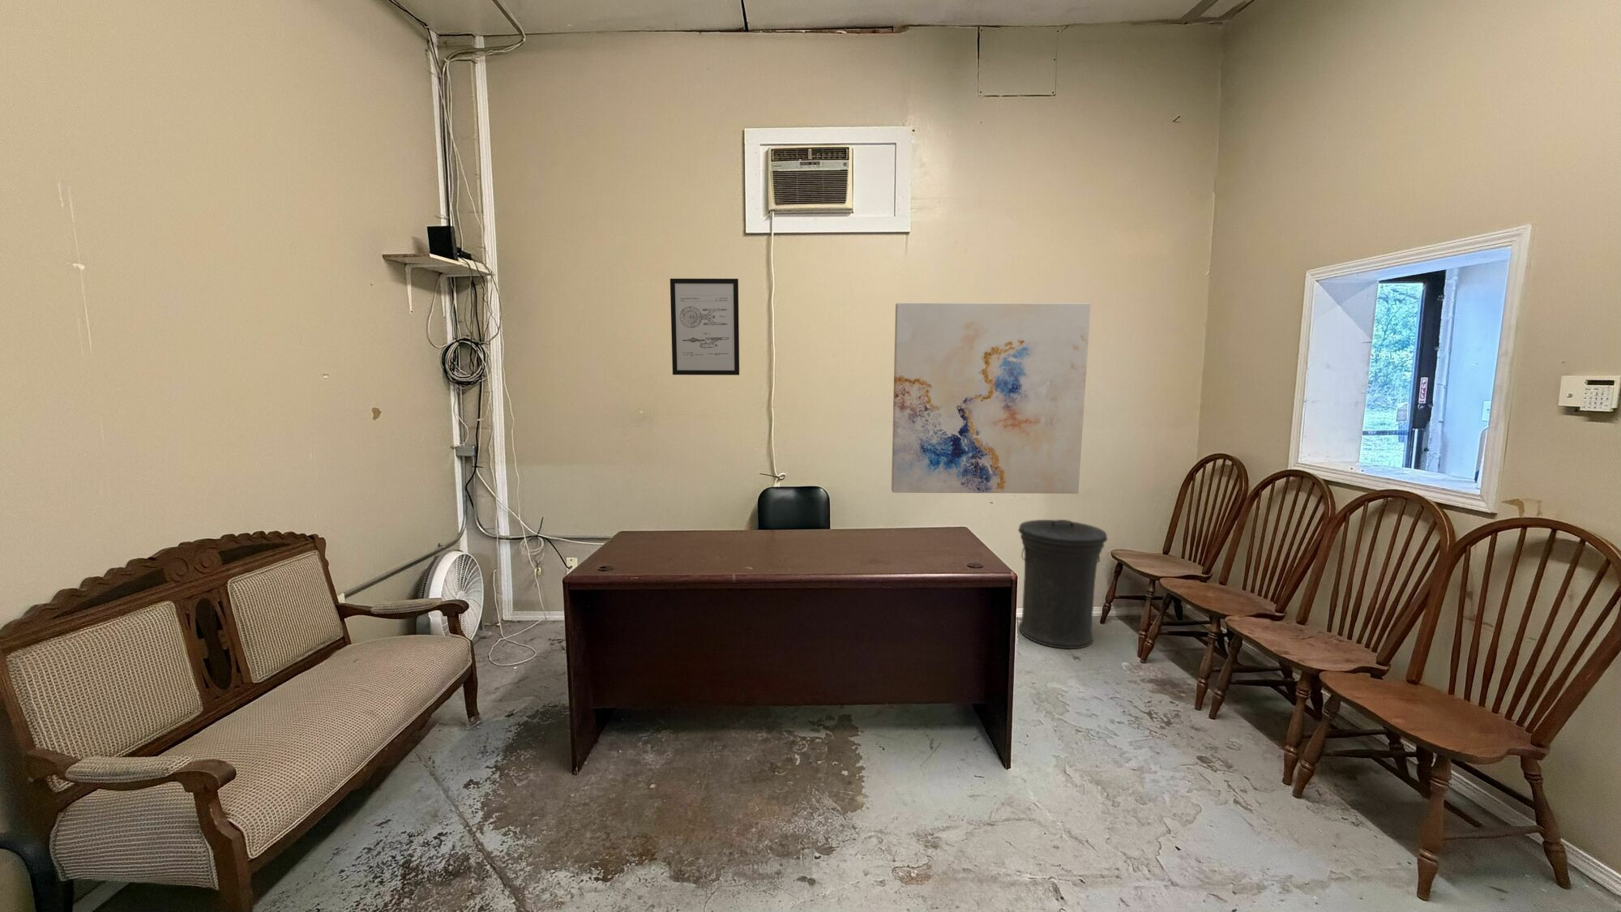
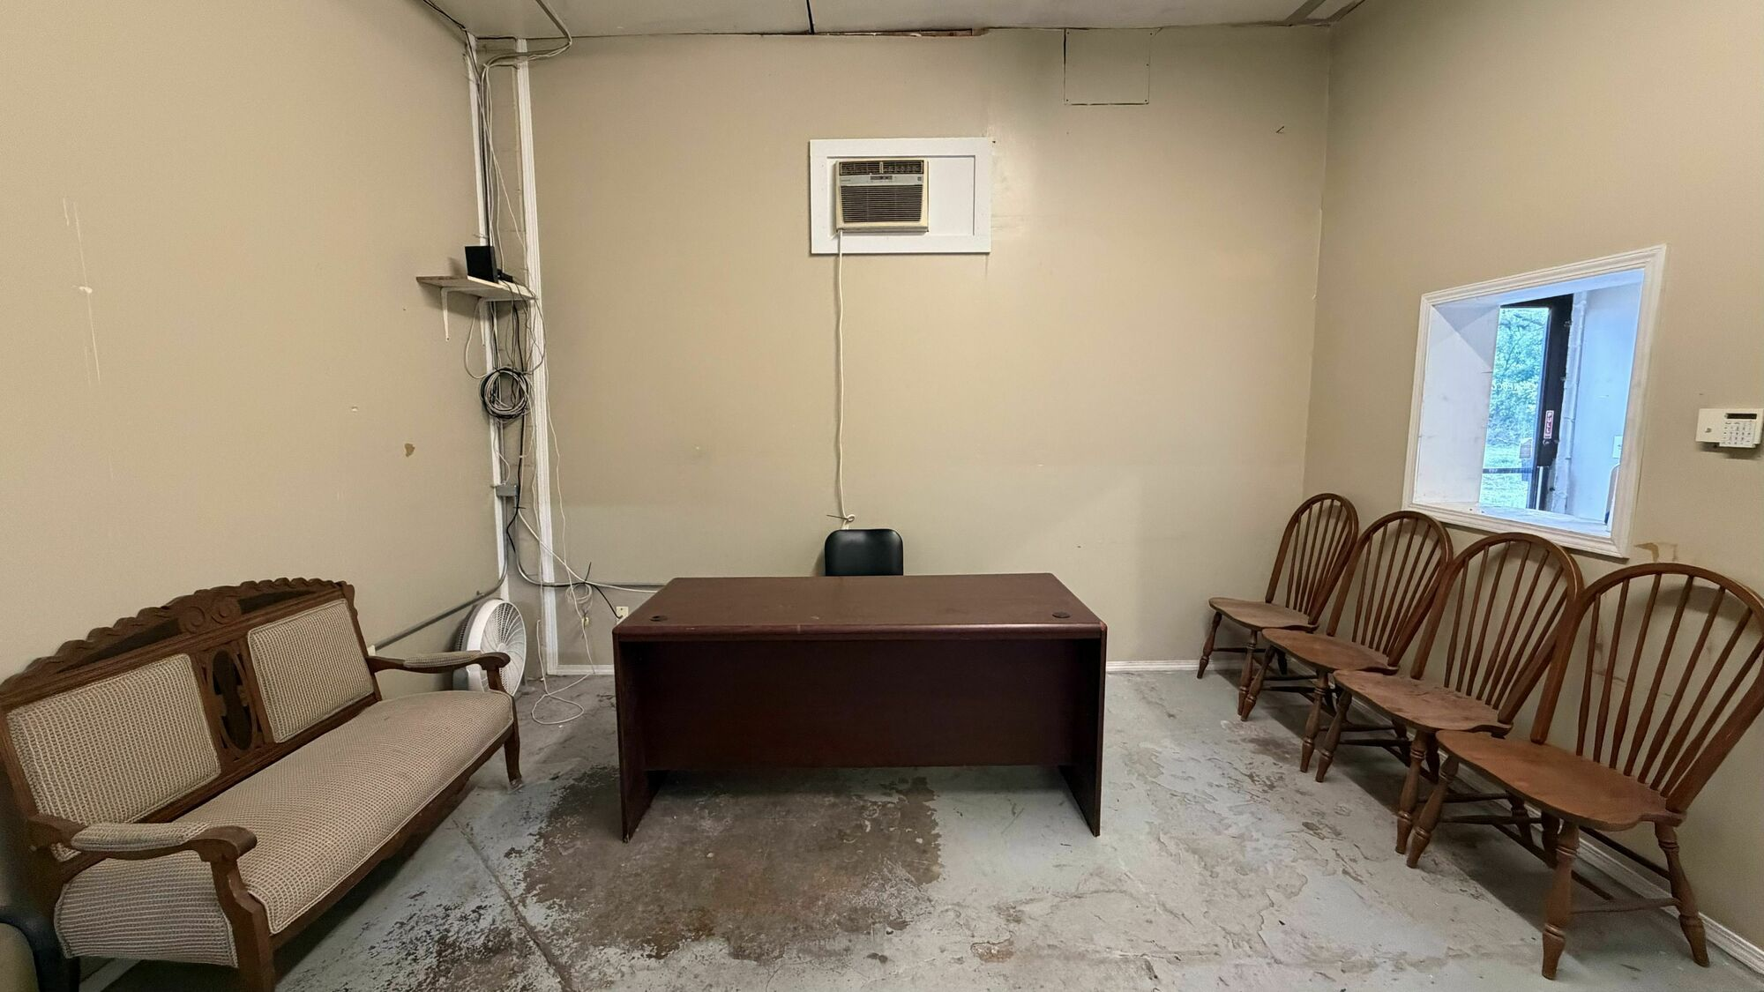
- wall art [891,303,1092,494]
- trash can [1018,519,1108,649]
- wall art [669,278,740,376]
